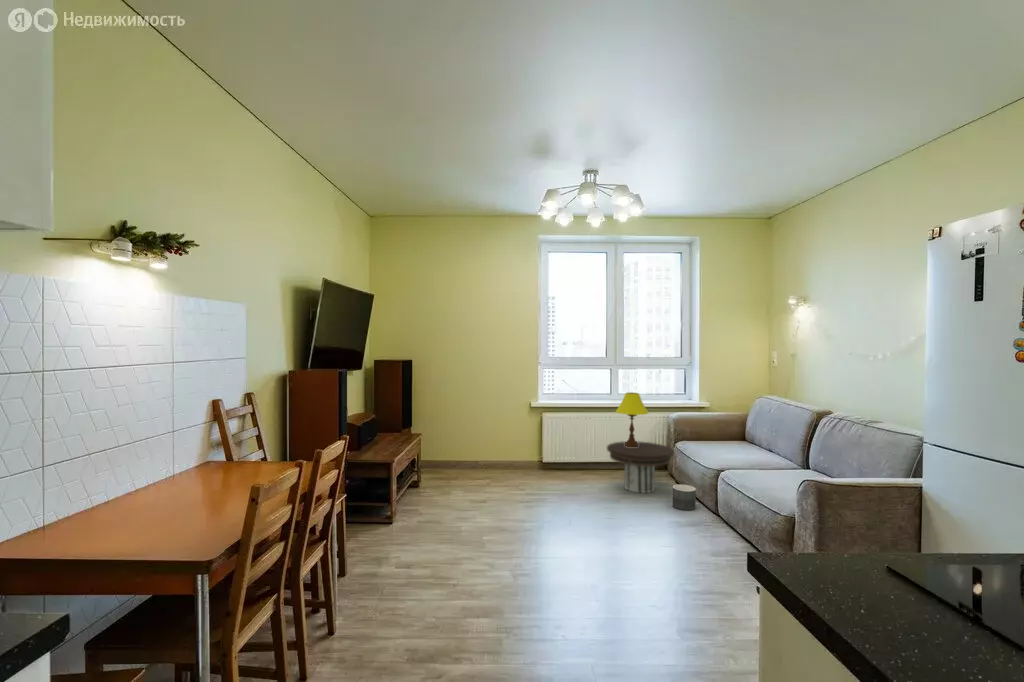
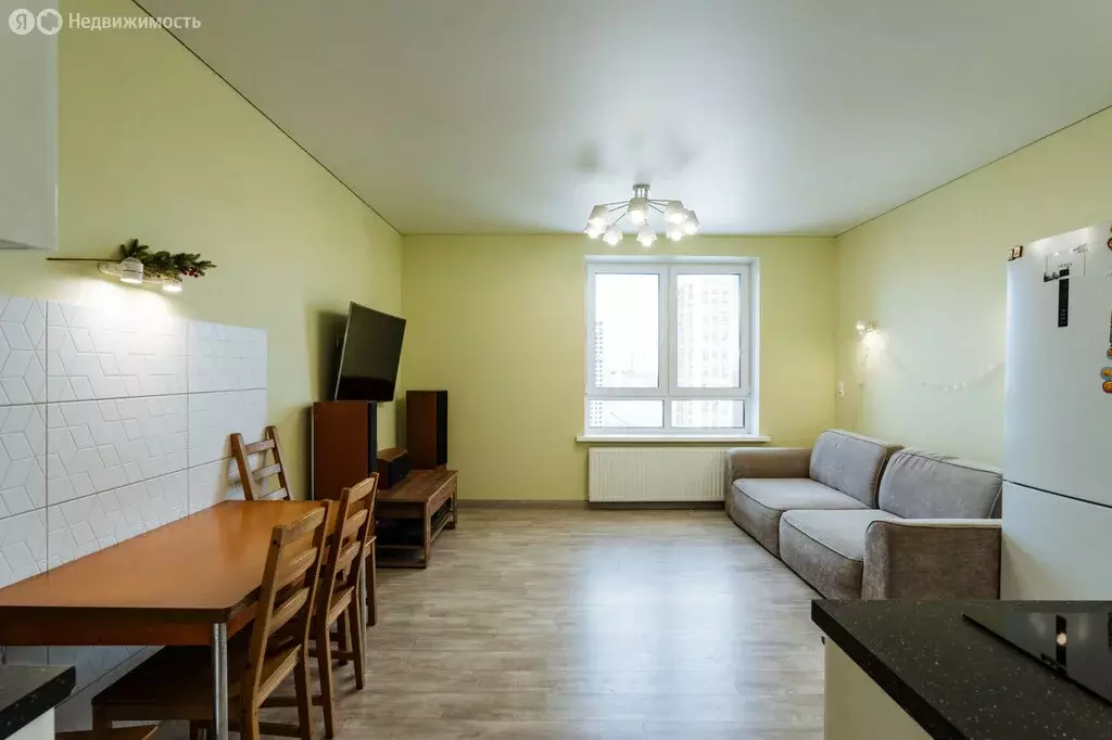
- side table [606,440,675,494]
- table lamp [615,391,649,447]
- planter [672,484,697,512]
